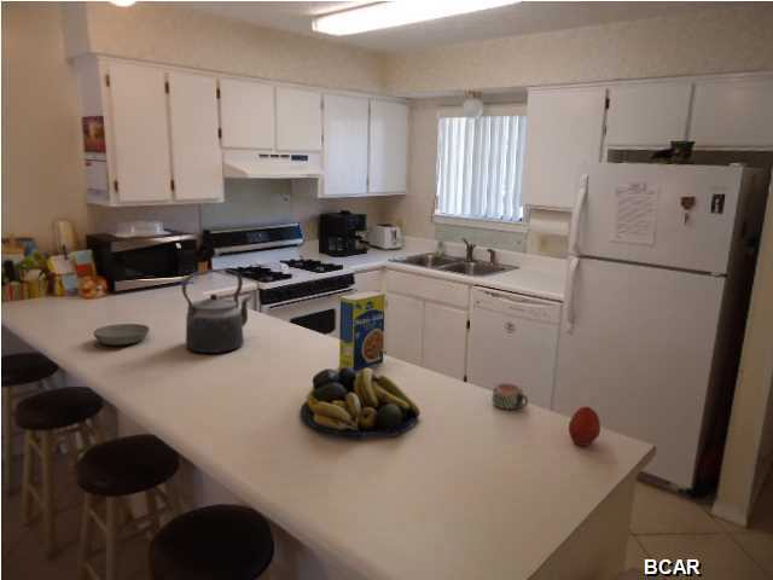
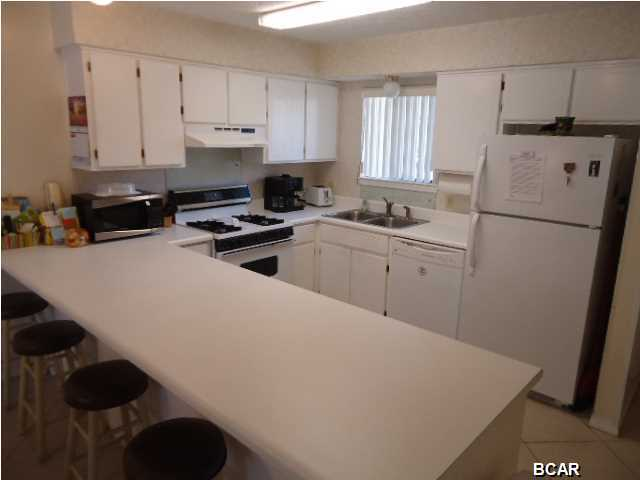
- mug [492,382,529,411]
- kettle [181,267,252,354]
- legume [338,290,386,372]
- apple [568,405,601,447]
- bowl [92,323,151,347]
- fruit bowl [300,367,422,437]
